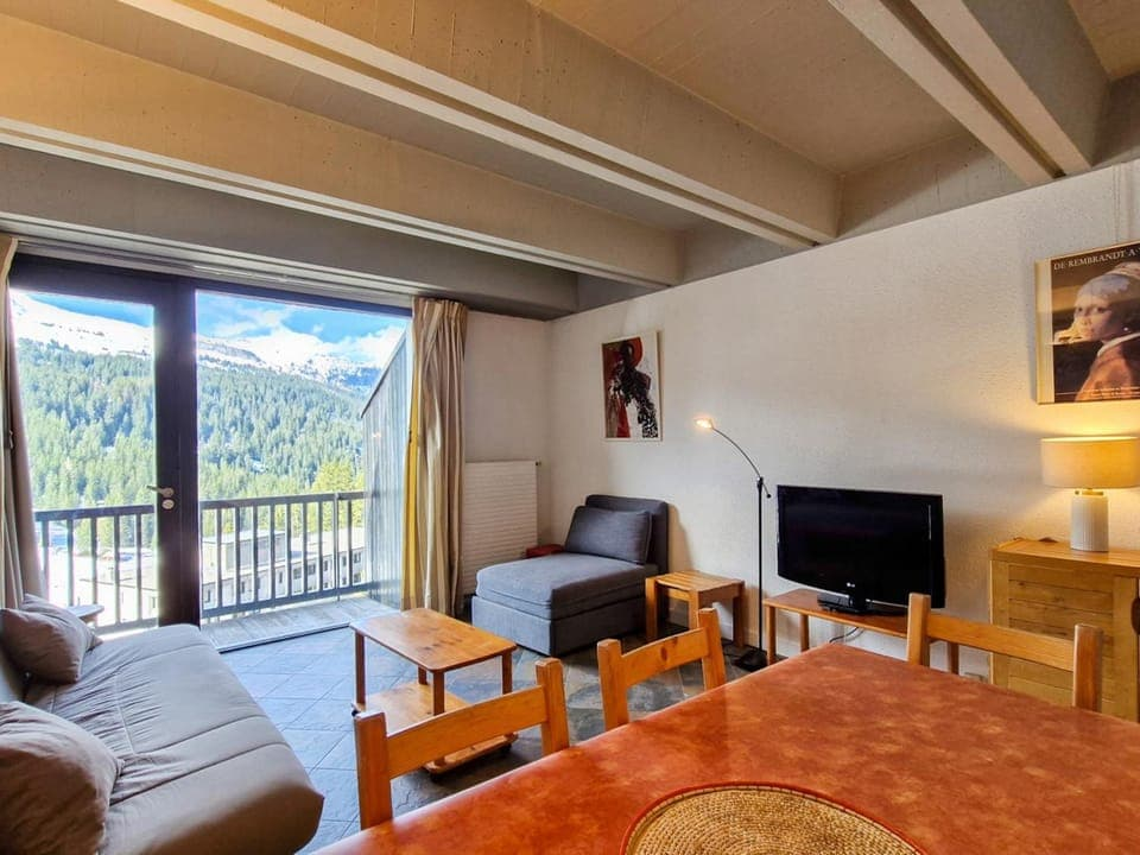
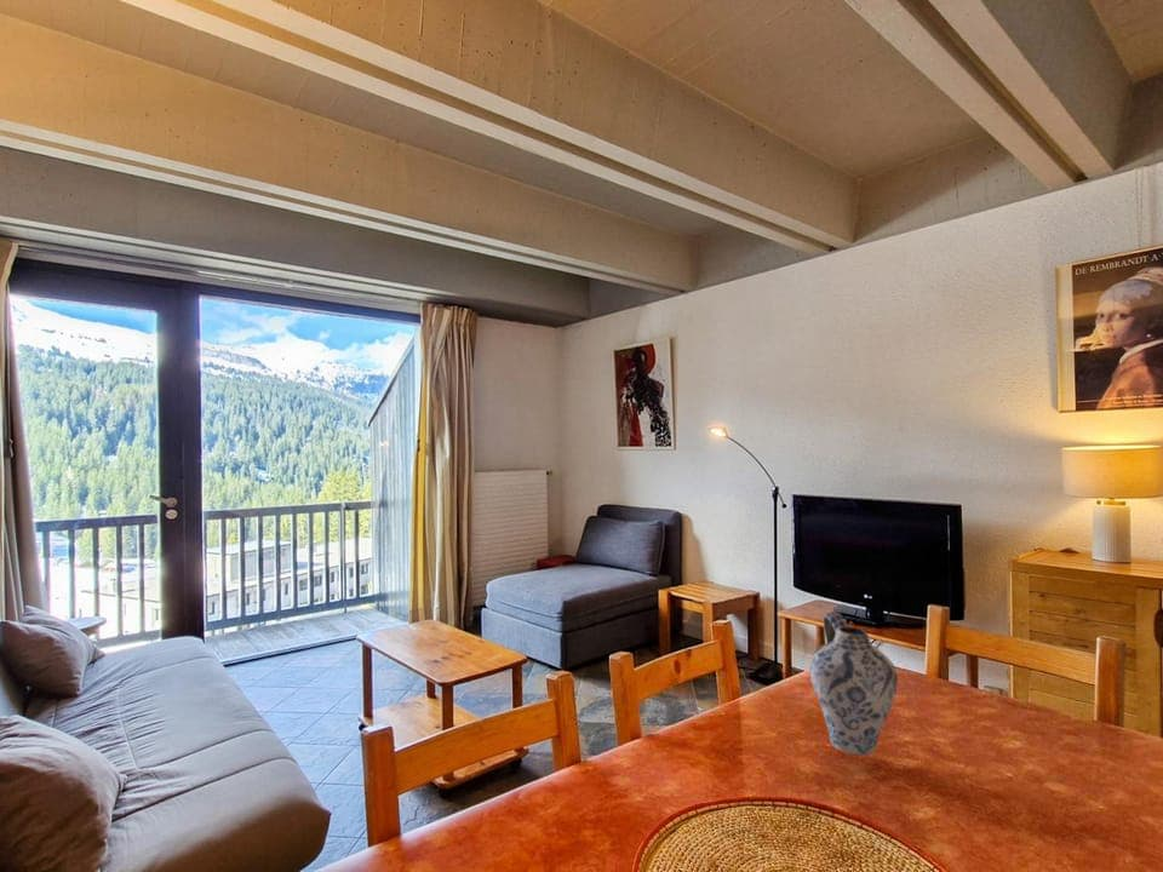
+ ceramic jug [809,610,899,756]
